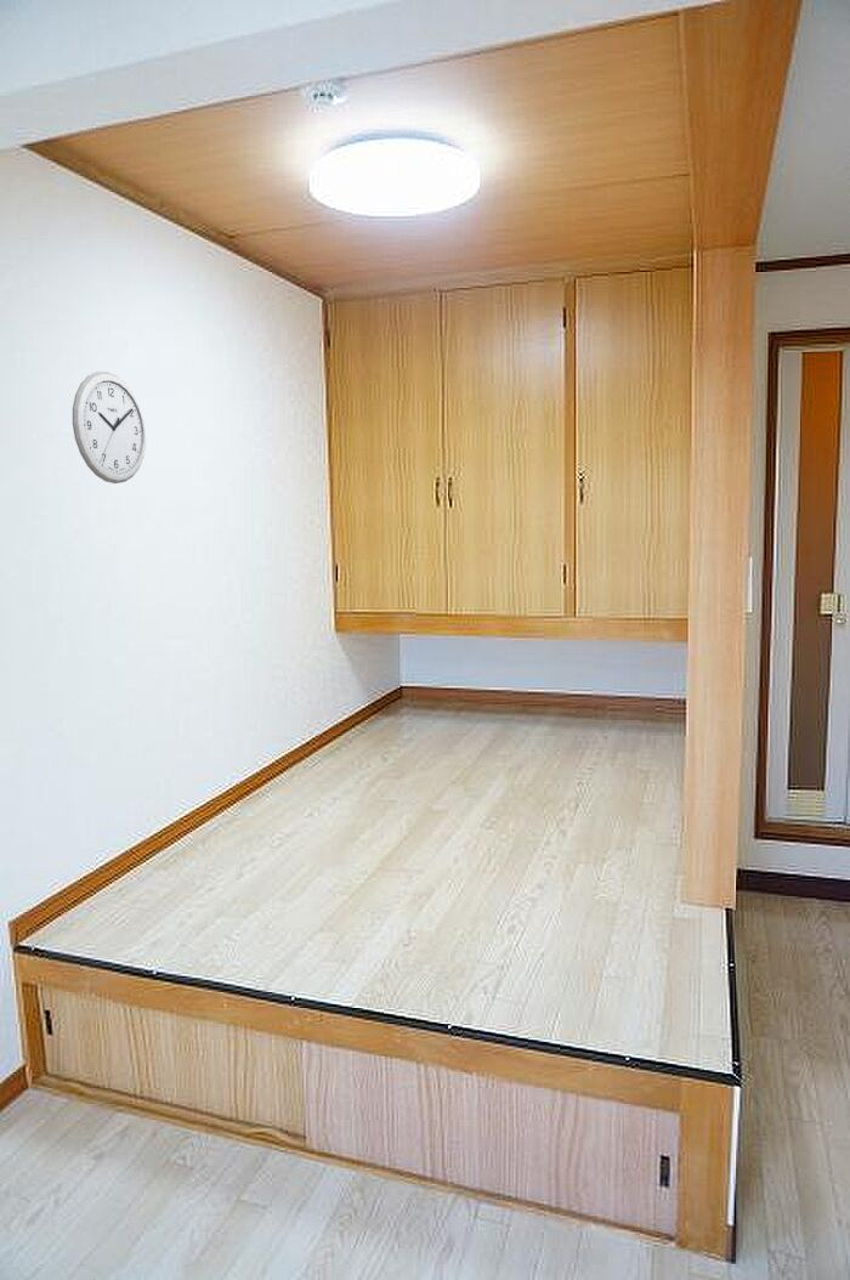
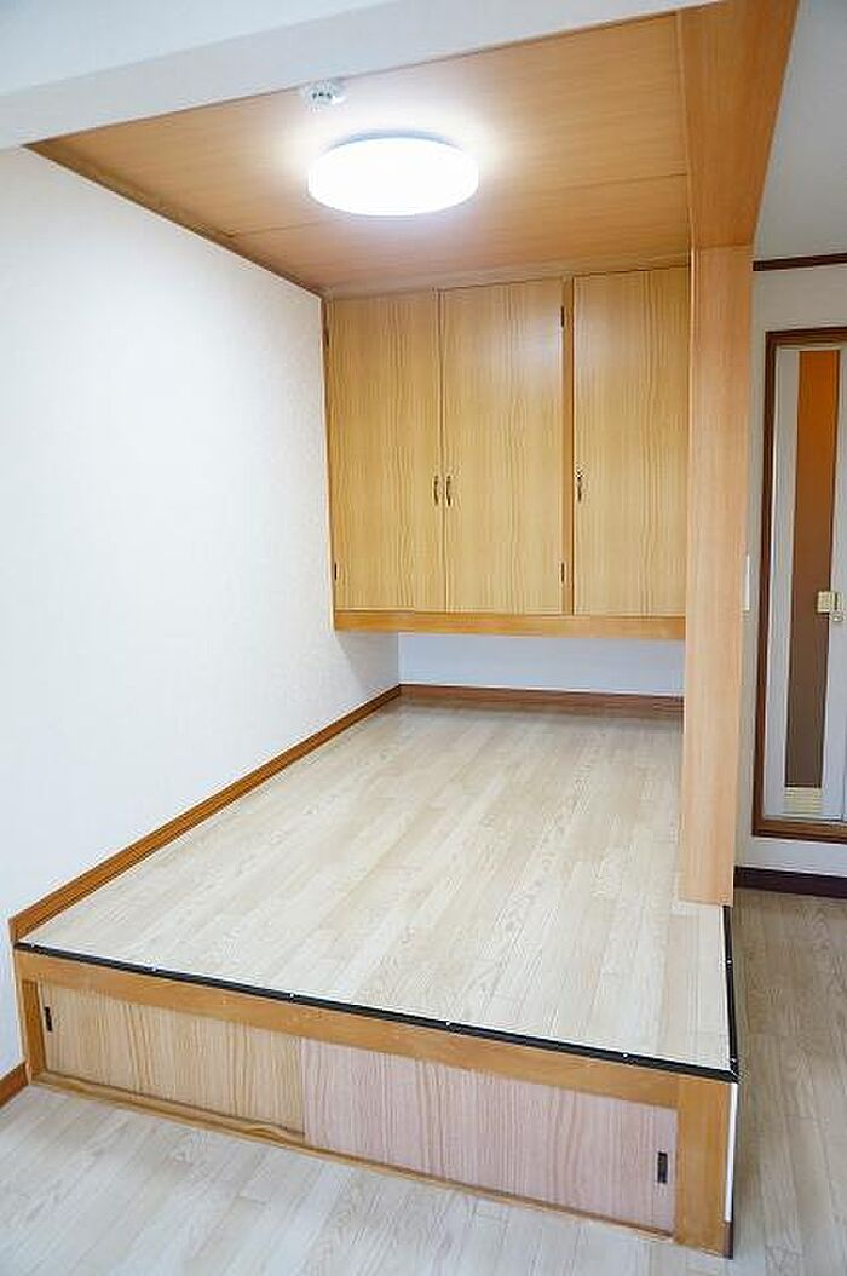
- wall clock [72,370,147,485]
